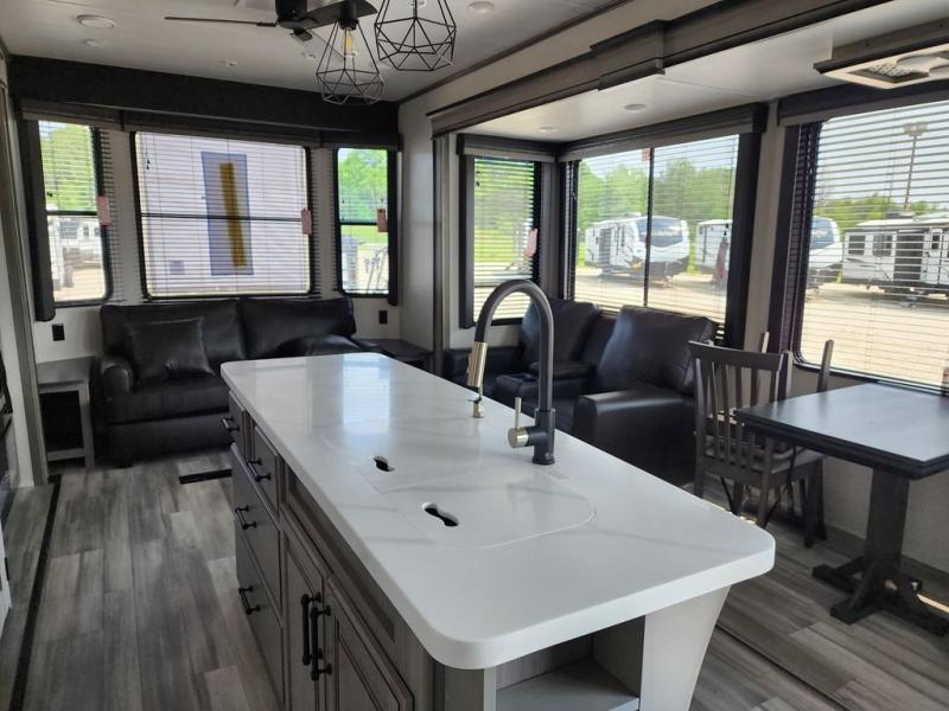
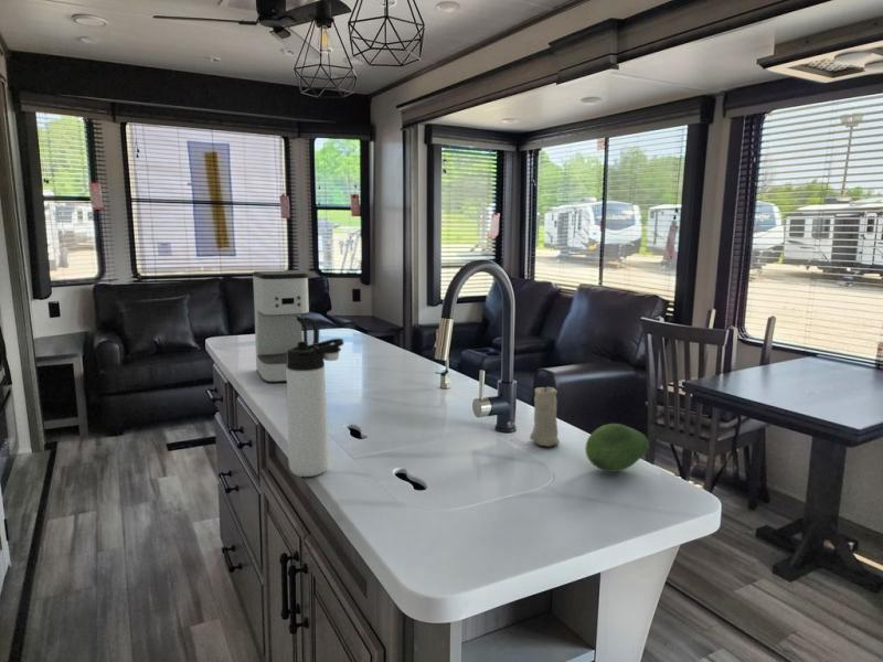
+ thermos bottle [286,338,345,478]
+ coffee maker [252,269,320,384]
+ candle [529,382,561,447]
+ fruit [584,423,650,472]
